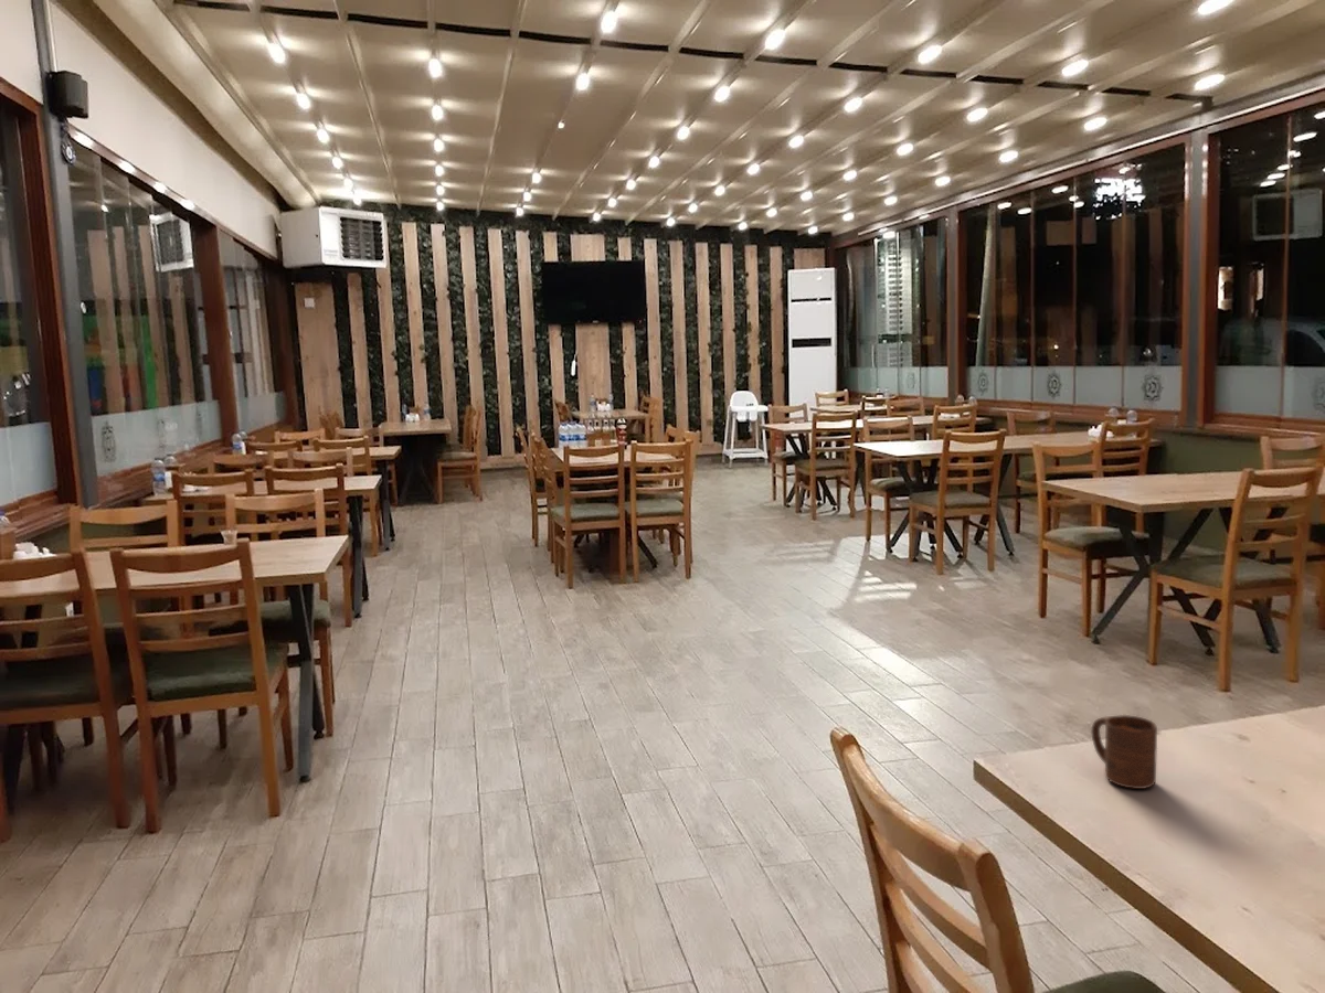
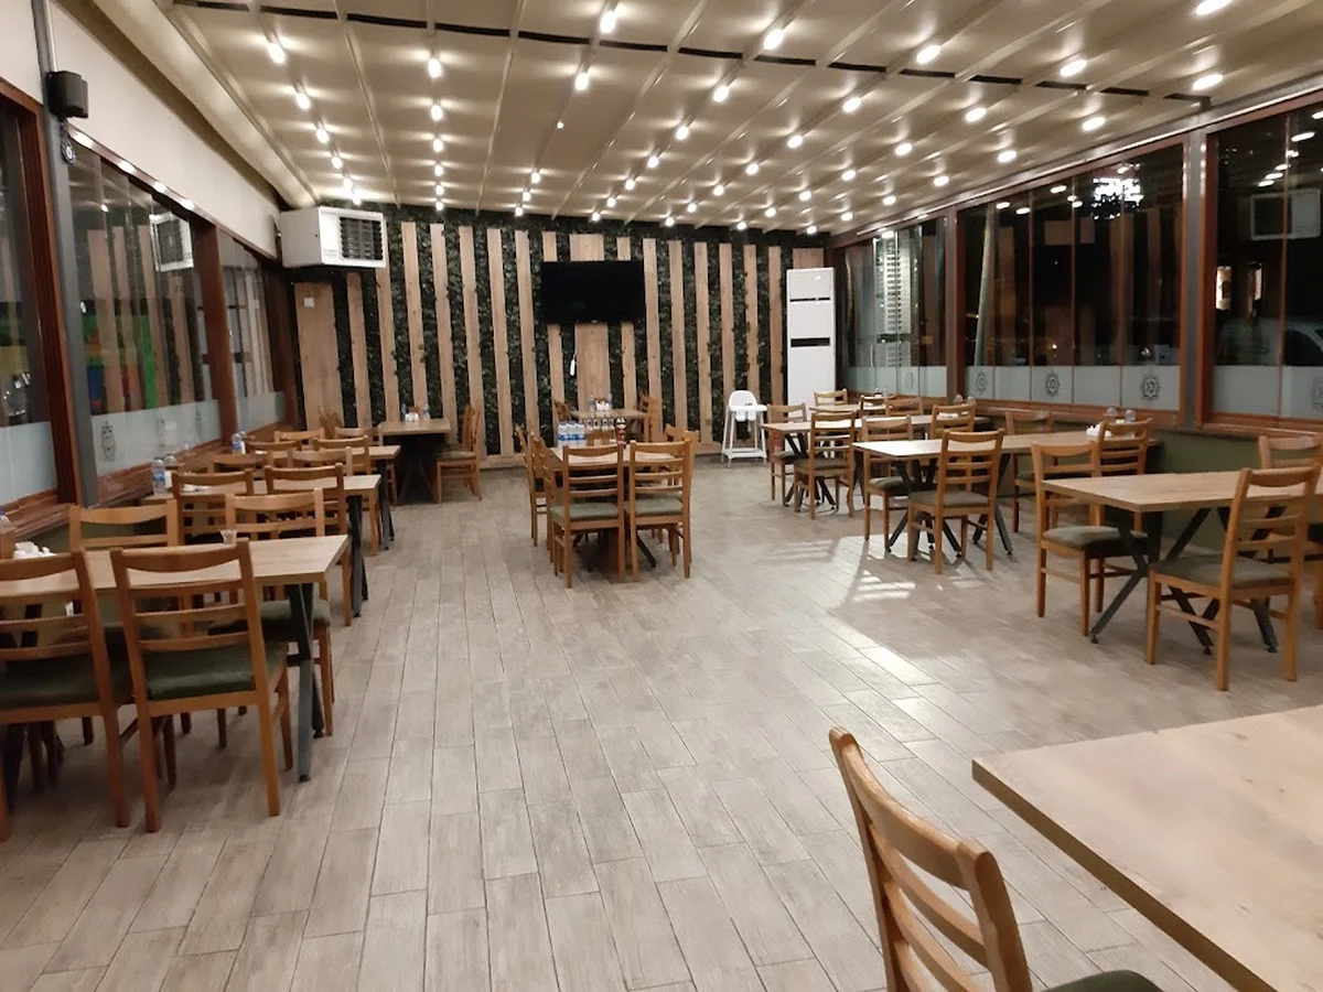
- cup [1090,714,1158,790]
